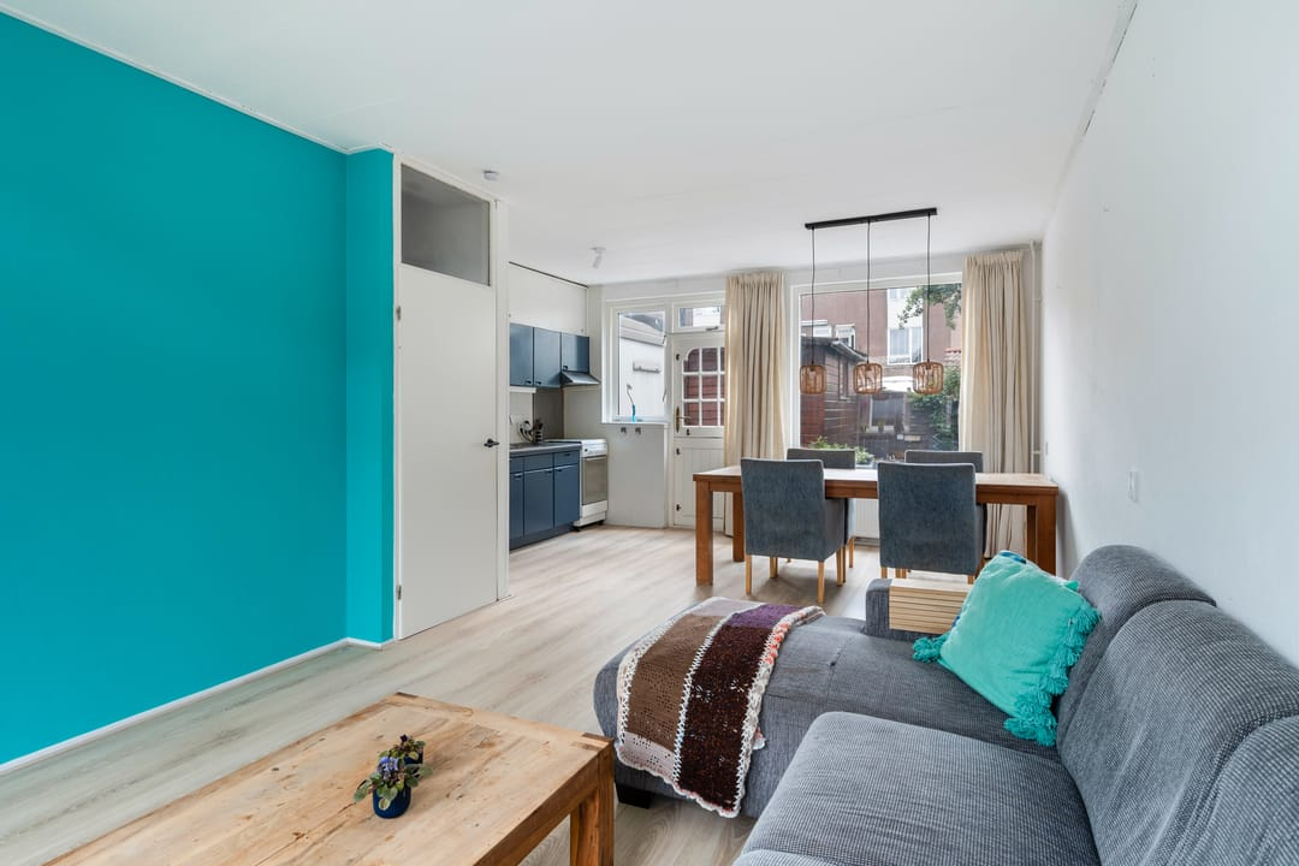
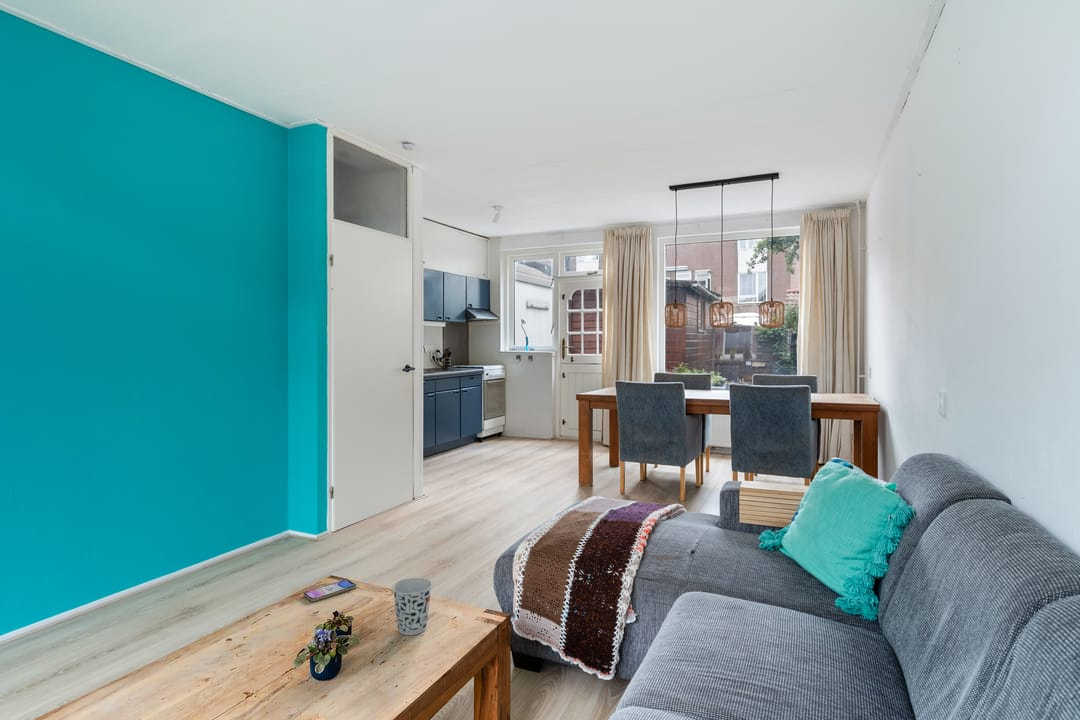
+ smartphone [302,578,358,602]
+ cup [391,577,433,636]
